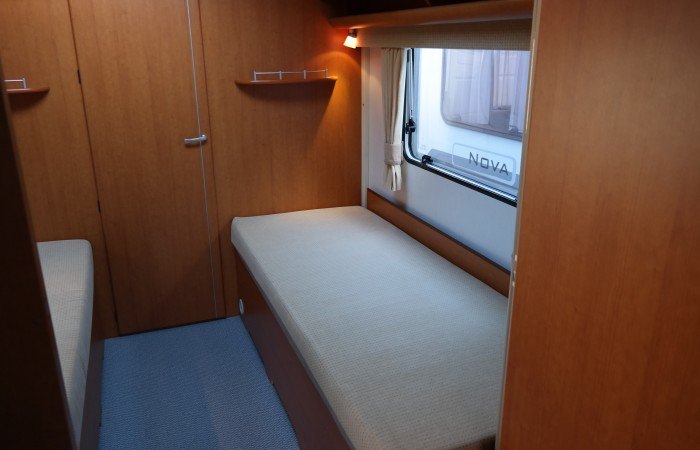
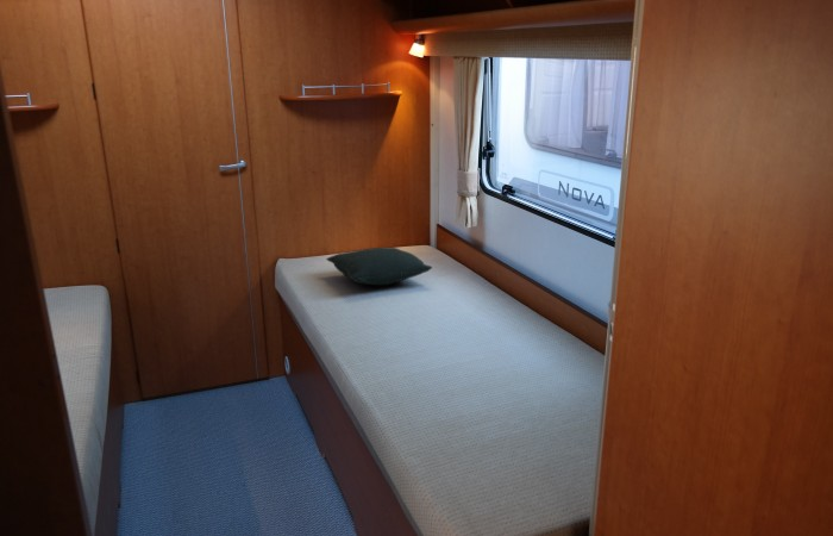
+ pillow [325,247,433,286]
